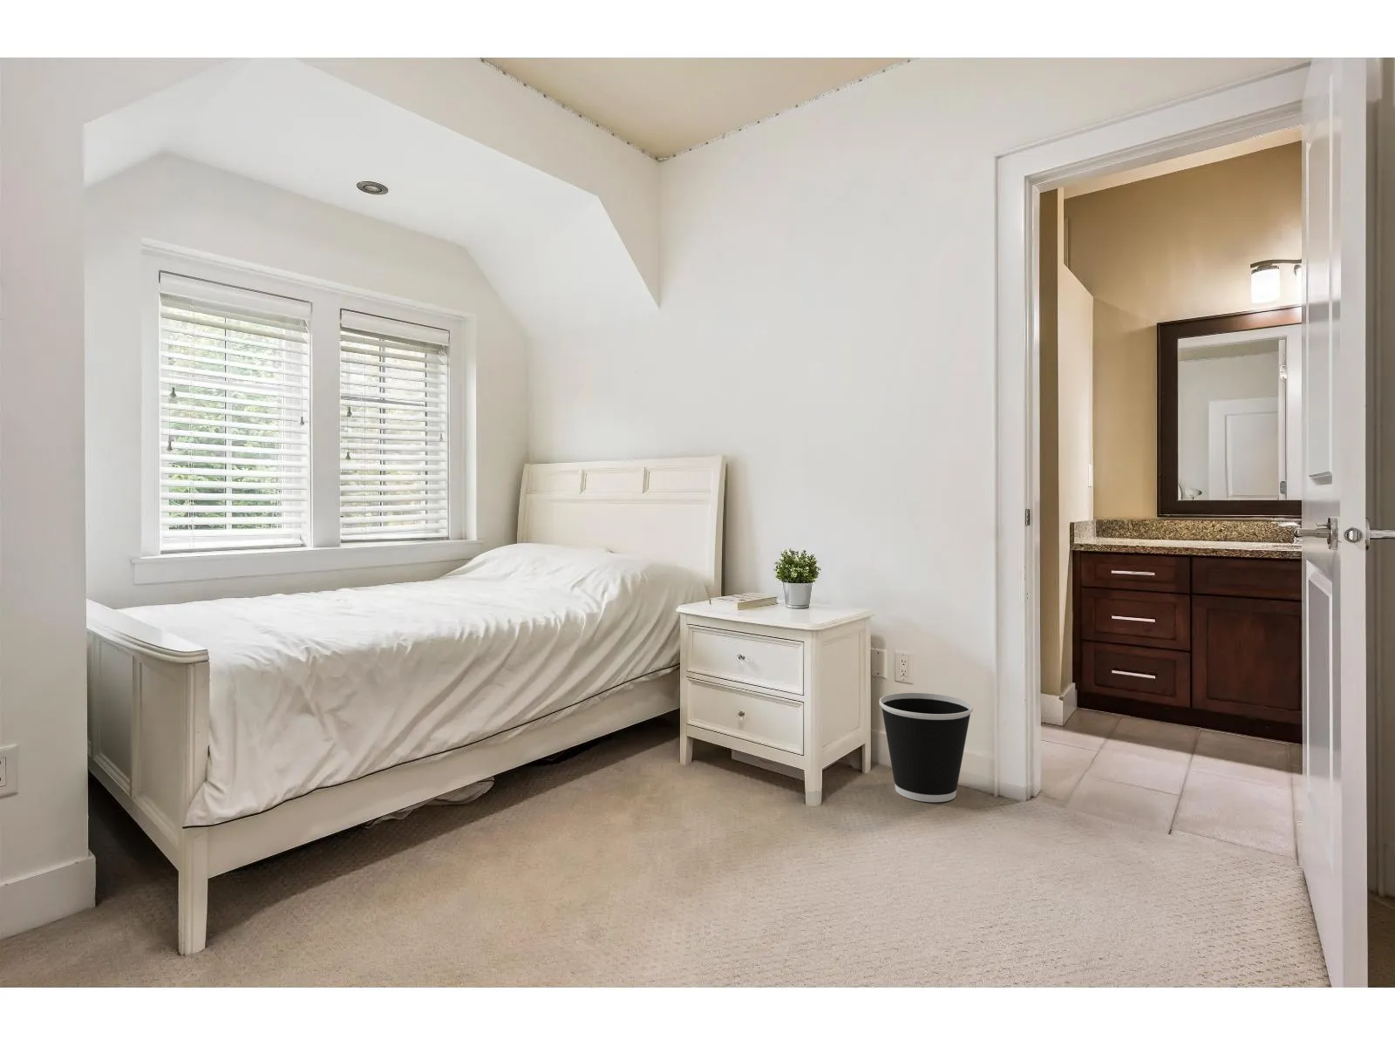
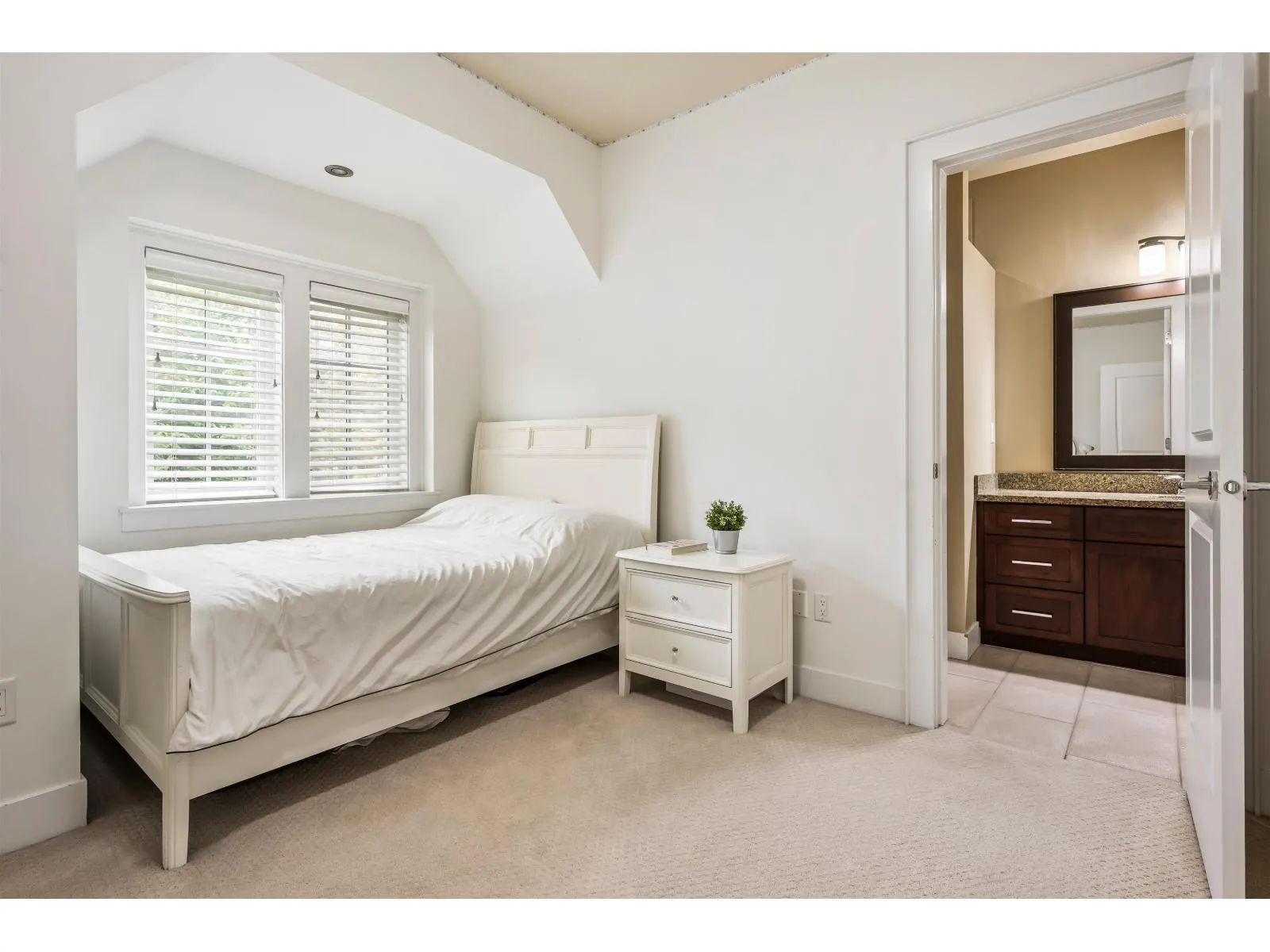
- wastebasket [879,692,974,803]
